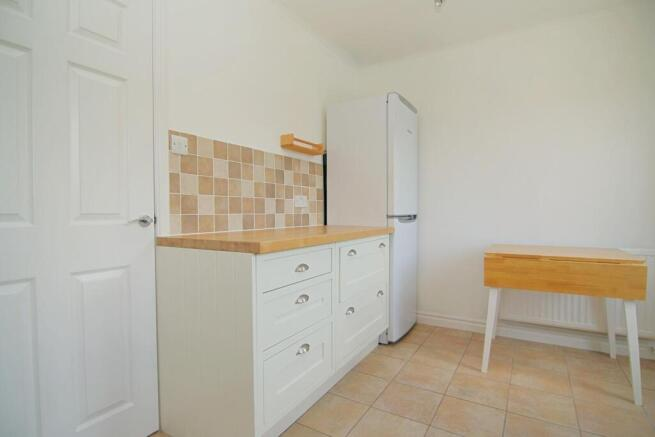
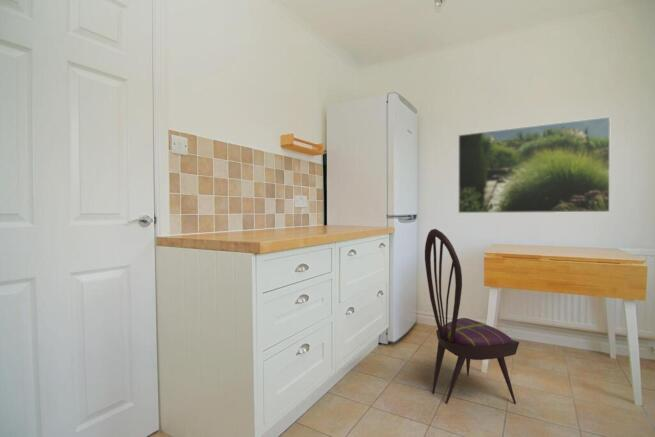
+ dining chair [424,228,520,405]
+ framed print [457,116,611,214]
